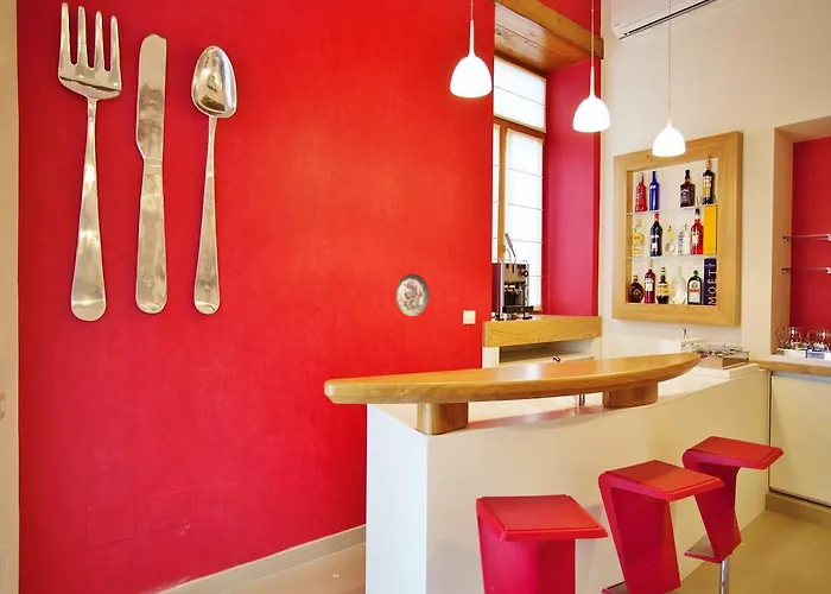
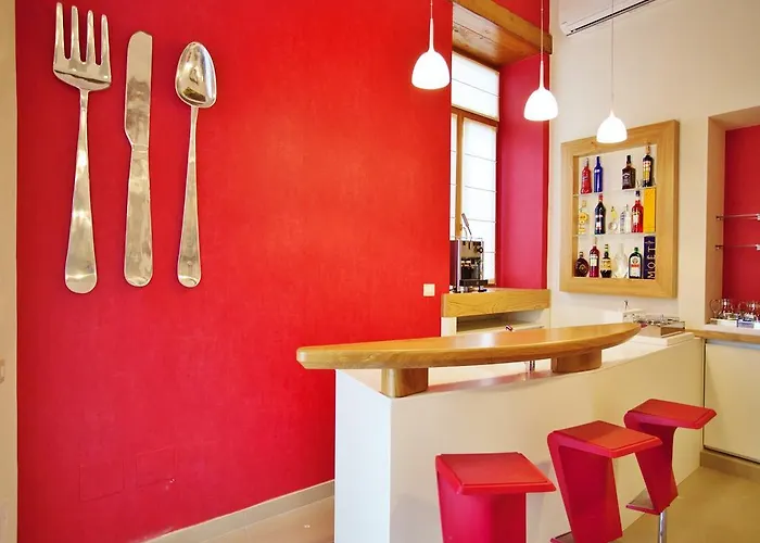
- decorative plate [394,272,431,317]
